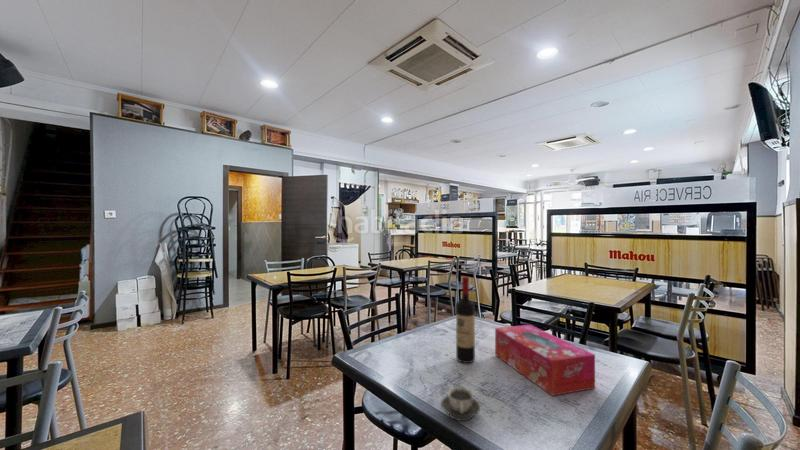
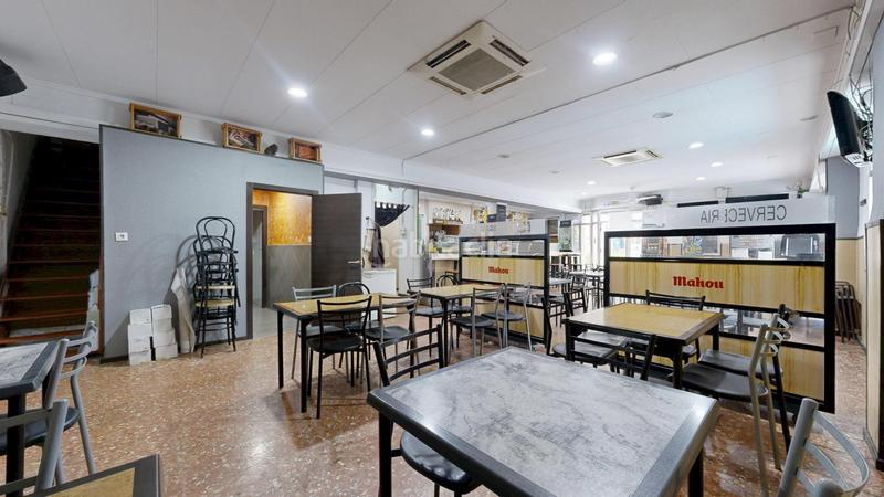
- wine bottle [455,275,476,364]
- cup [440,386,481,422]
- tissue box [494,324,596,397]
